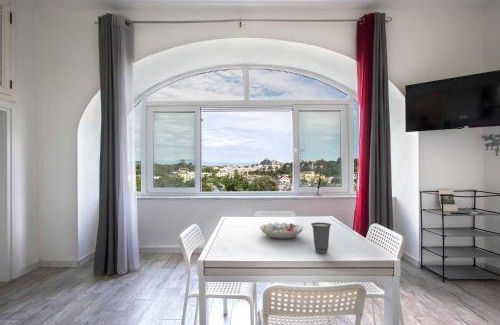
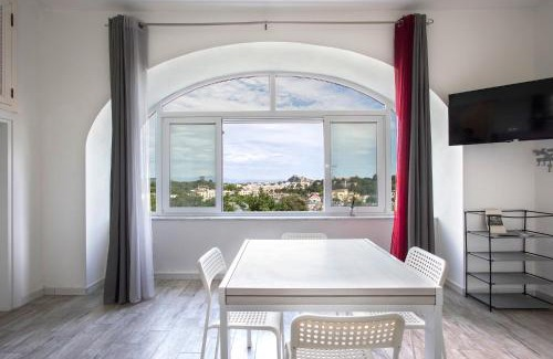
- cup [310,221,332,255]
- decorative bowl [259,221,304,239]
